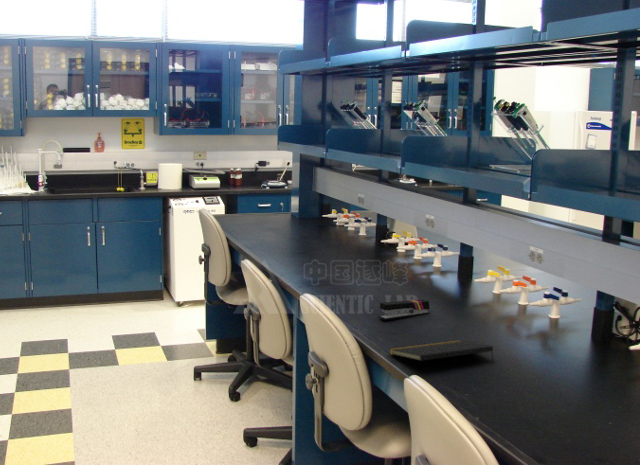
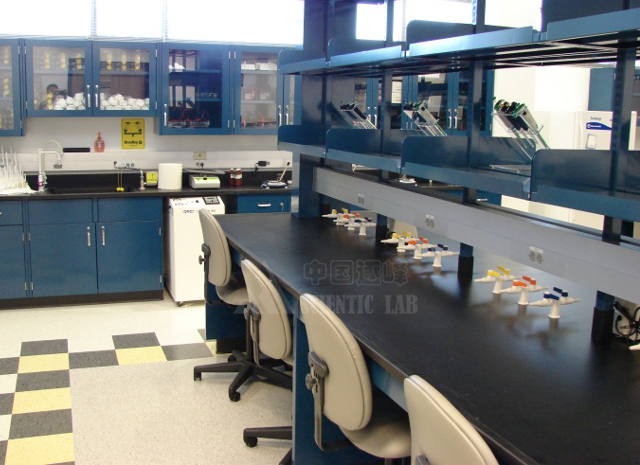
- stapler [378,298,431,321]
- notepad [388,339,495,363]
